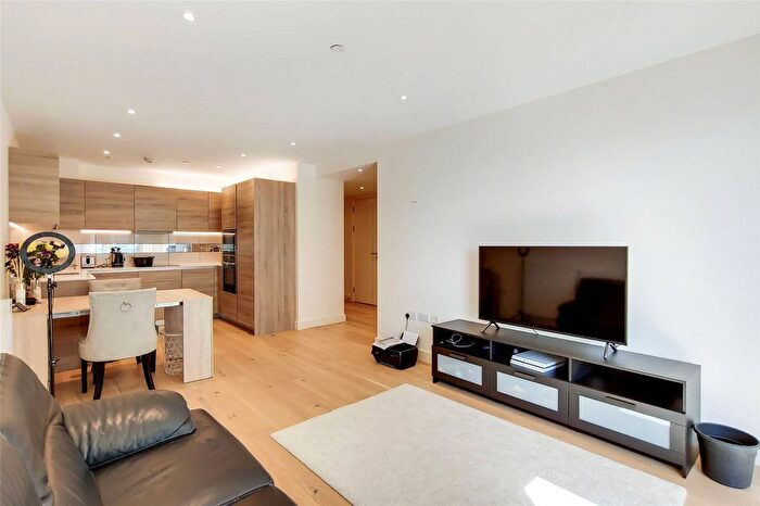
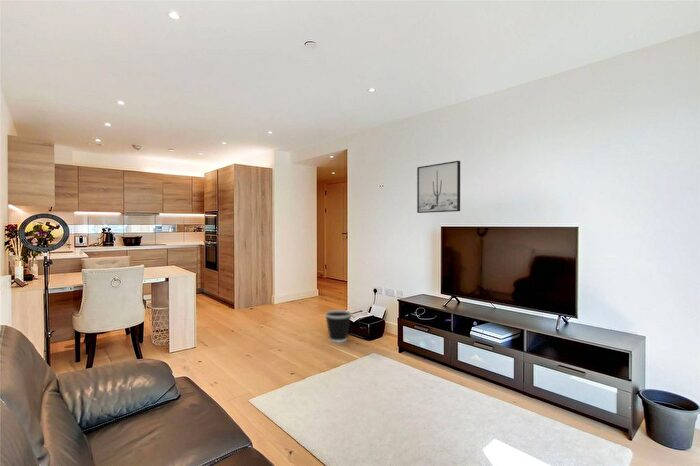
+ wall art [416,160,461,214]
+ wastebasket [324,309,353,344]
